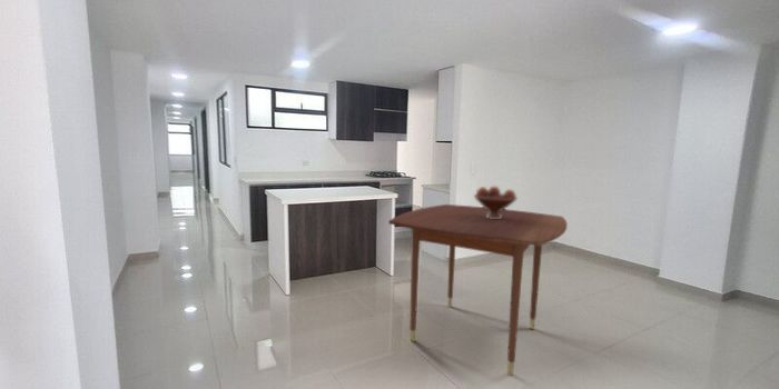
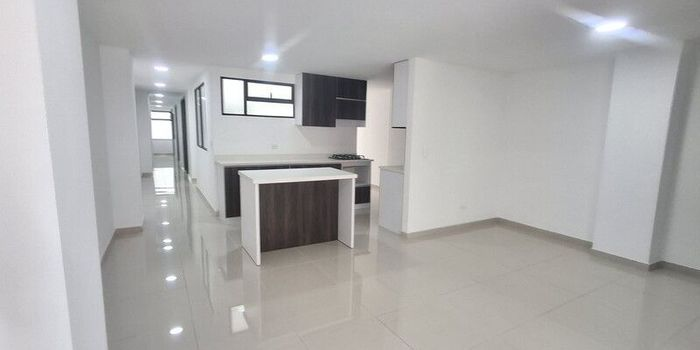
- fruit bowl [473,186,519,219]
- dining table [387,203,569,377]
